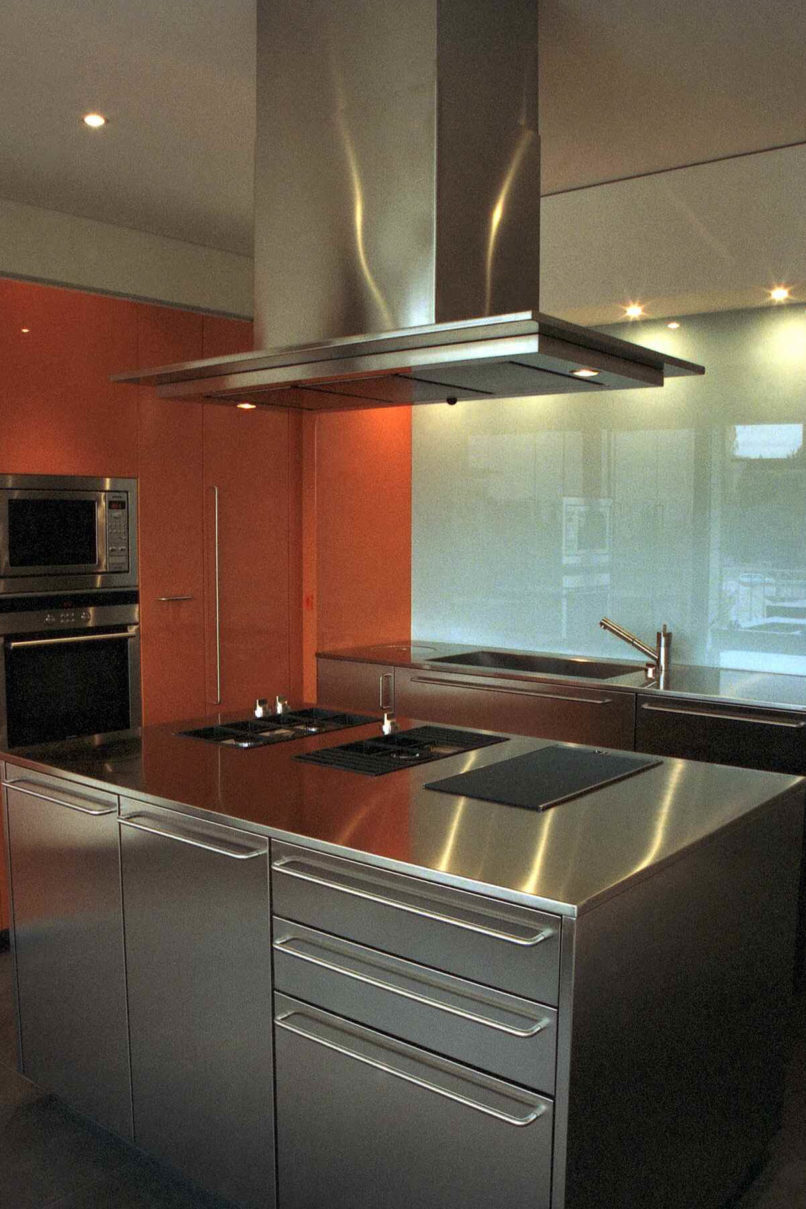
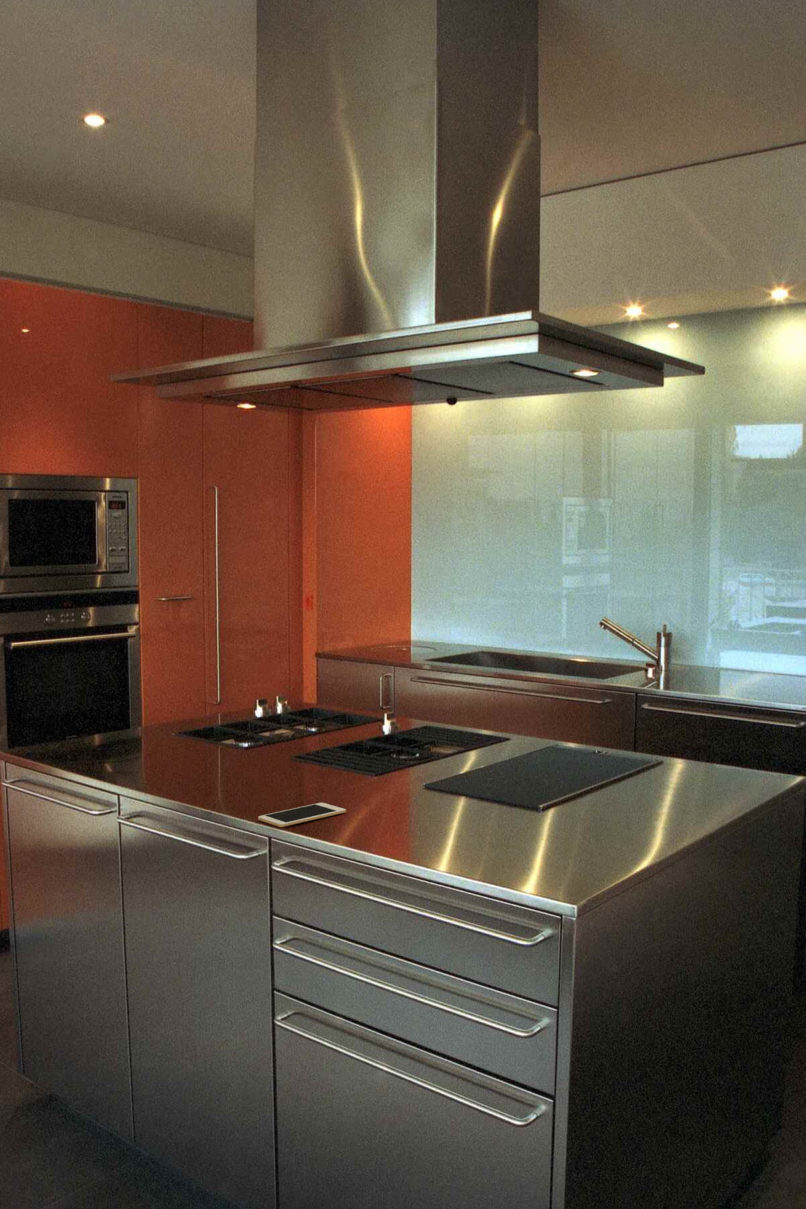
+ cell phone [257,802,347,828]
